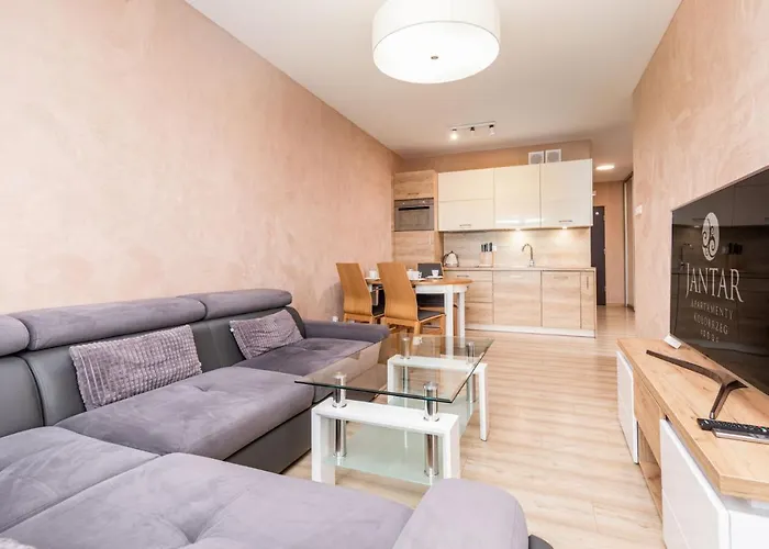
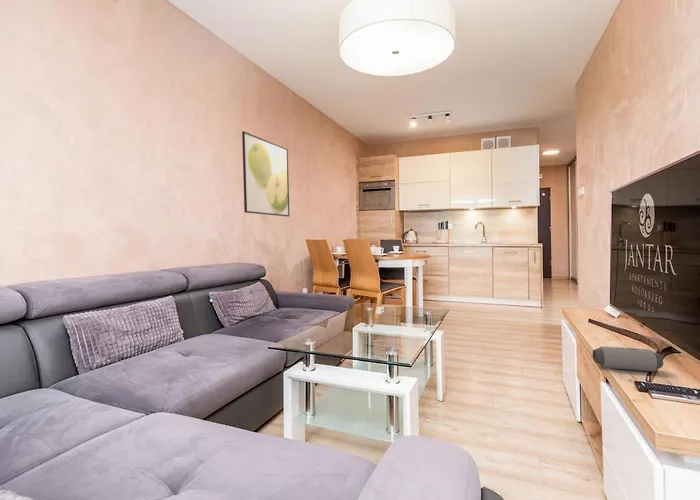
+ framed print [241,130,291,218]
+ speaker [592,345,664,373]
